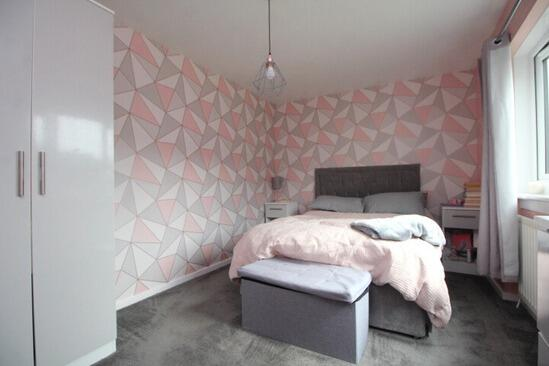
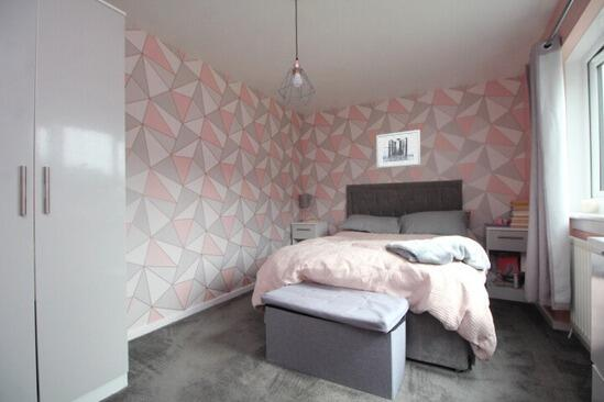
+ wall art [375,129,421,169]
